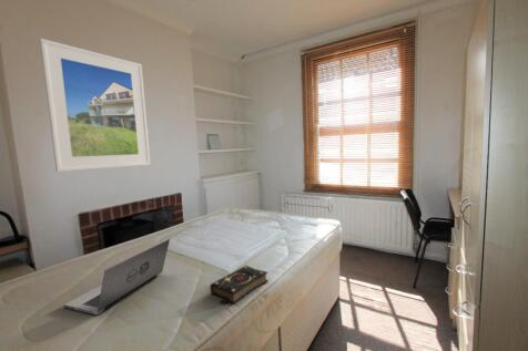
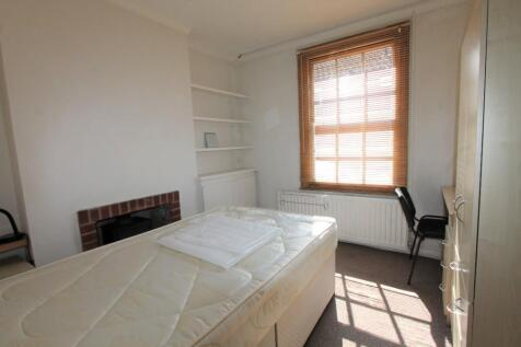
- laptop [63,238,171,316]
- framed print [39,38,152,173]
- book [209,265,270,306]
